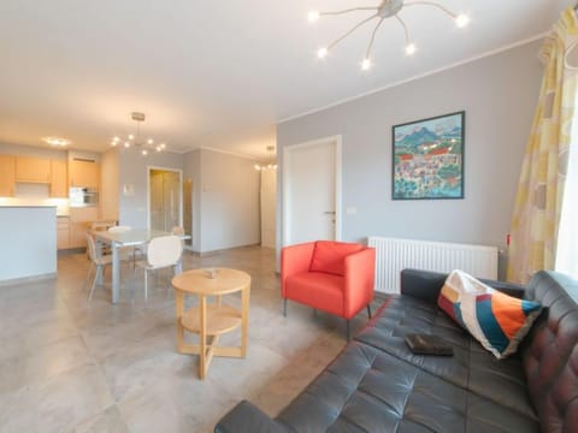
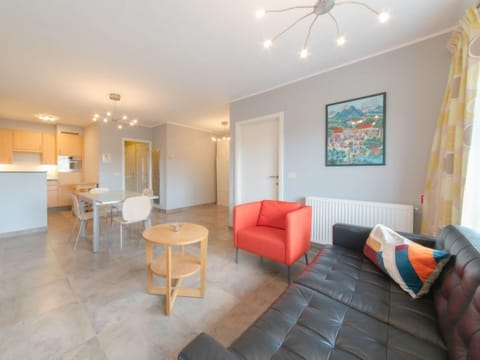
- hardback book [403,332,455,356]
